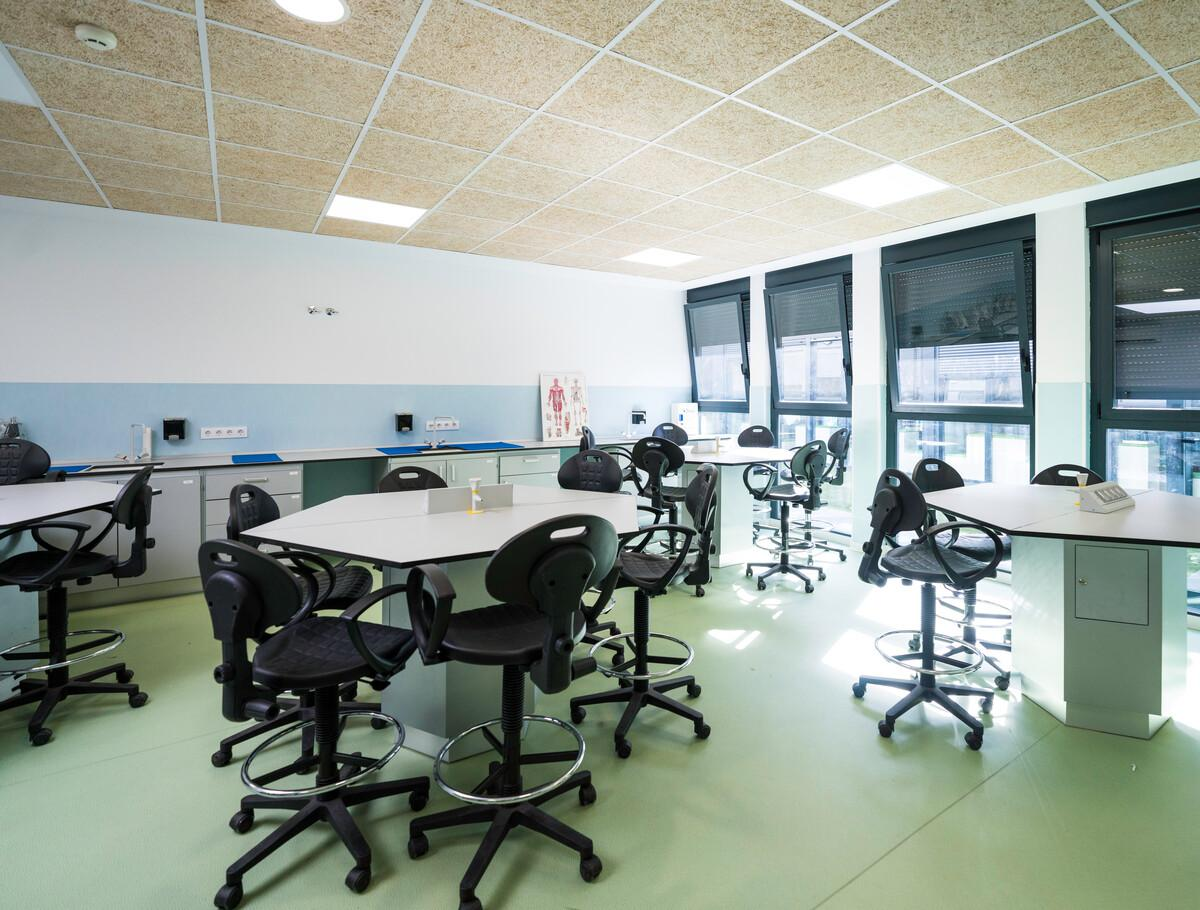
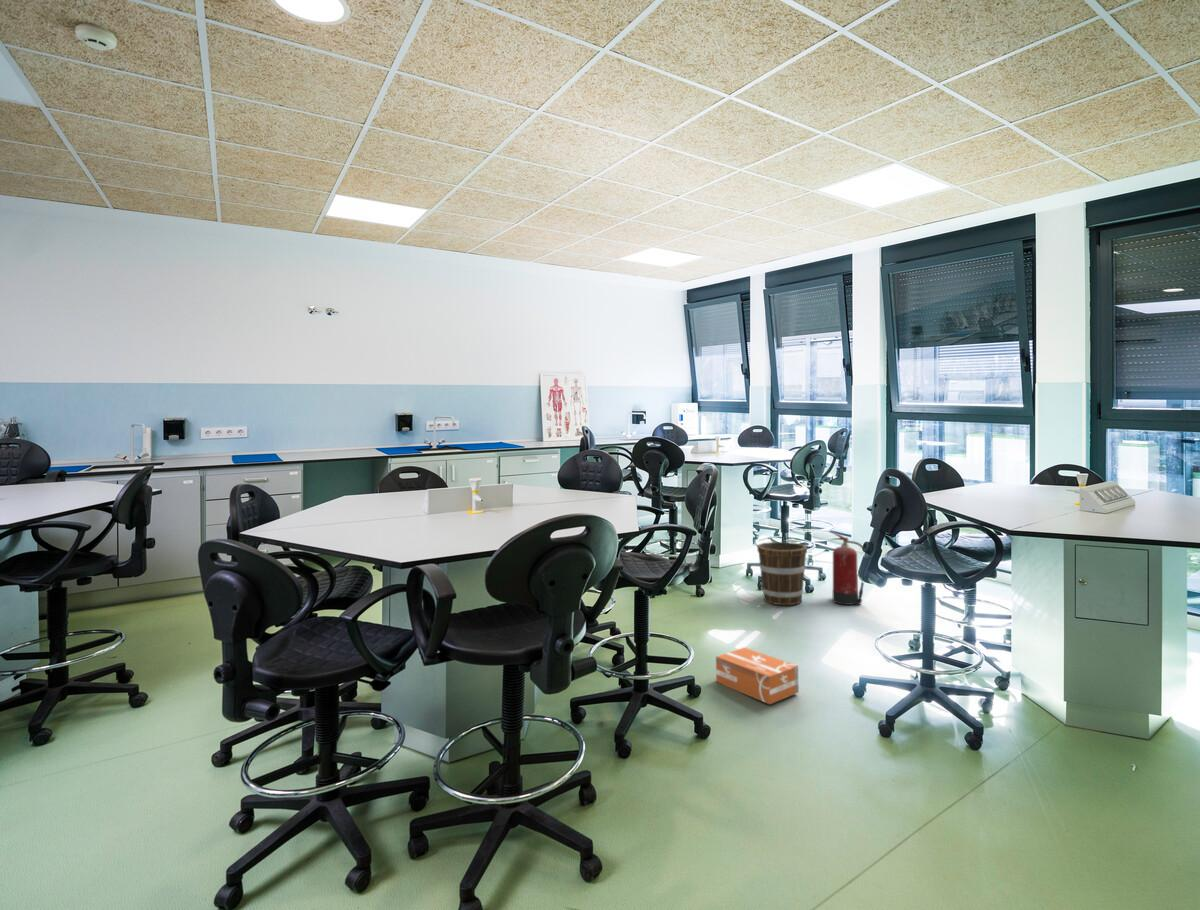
+ cardboard box [715,646,800,705]
+ fire extinguisher [830,531,865,606]
+ bucket [756,541,808,606]
